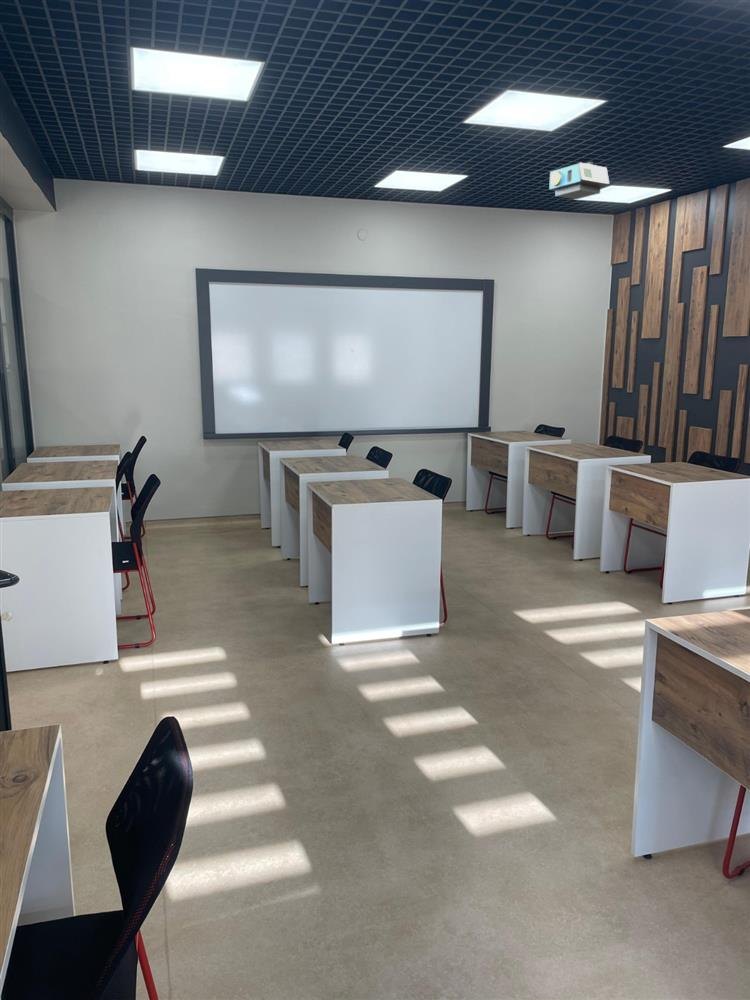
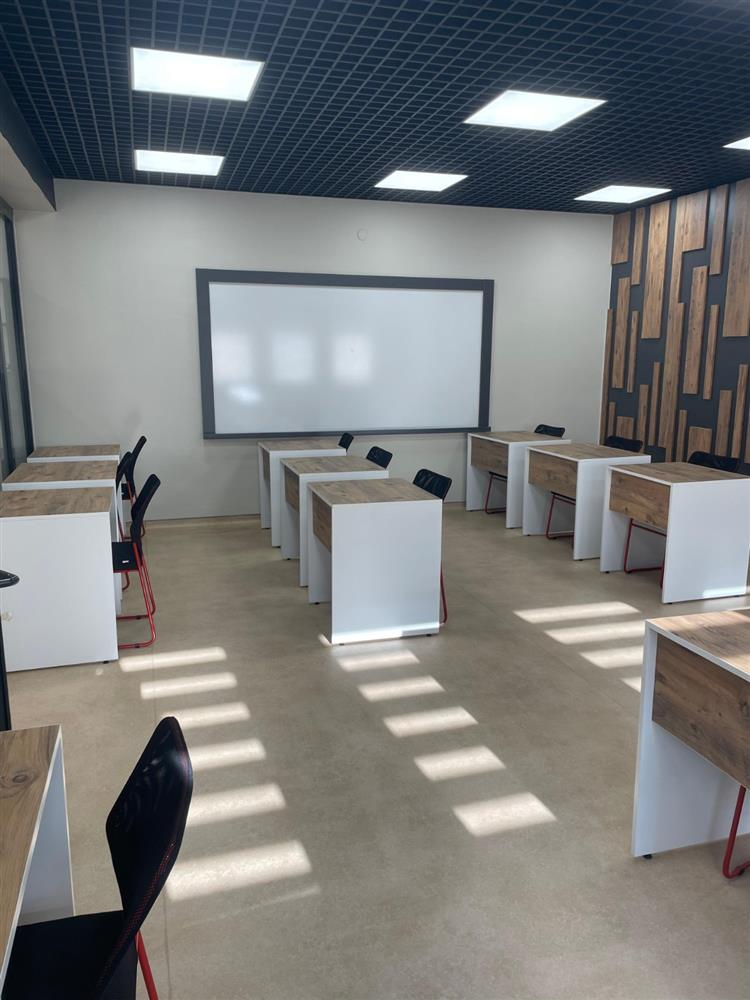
- projector [548,161,610,200]
